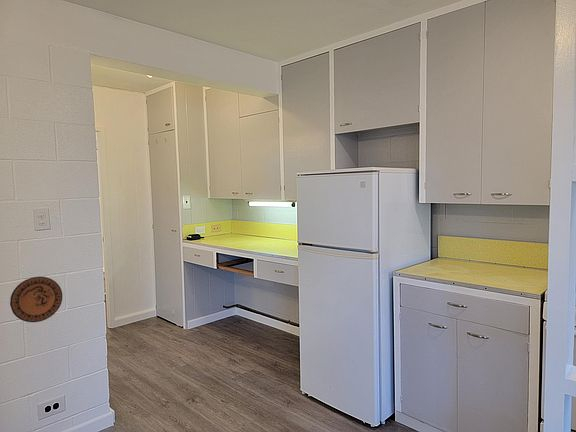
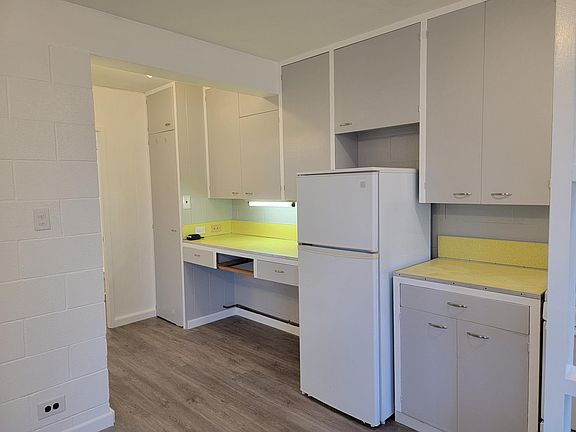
- decorative plate [9,276,63,323]
